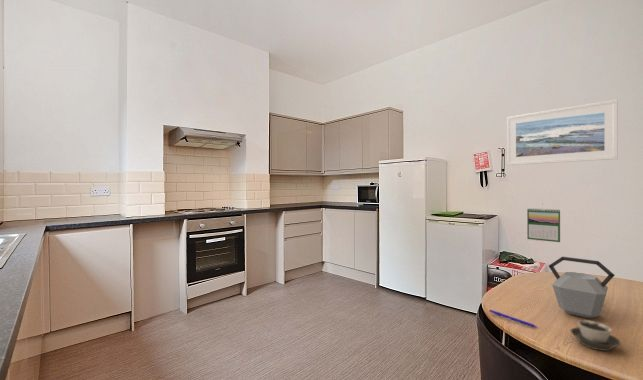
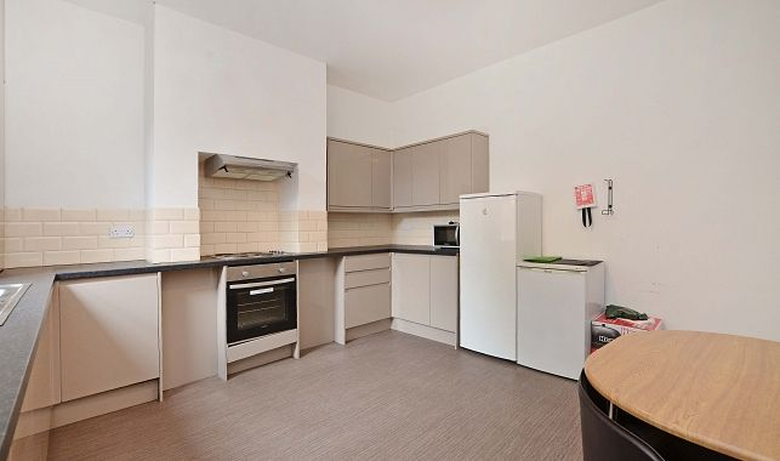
- kettle [548,256,616,319]
- calendar [526,207,561,243]
- pen [488,309,538,328]
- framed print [506,98,619,166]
- cup [570,319,622,352]
